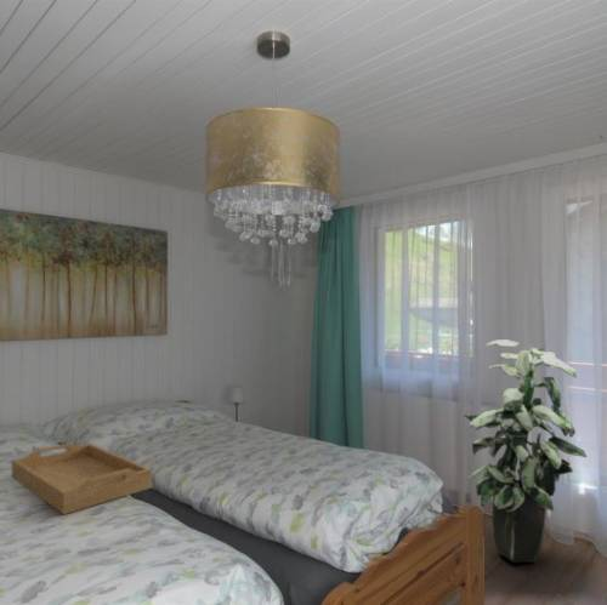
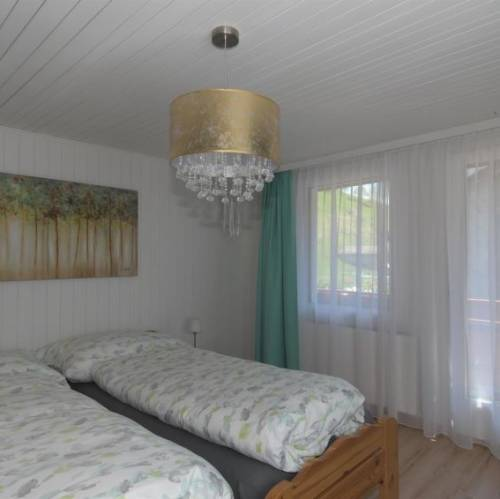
- indoor plant [463,338,588,564]
- serving tray [11,441,153,515]
